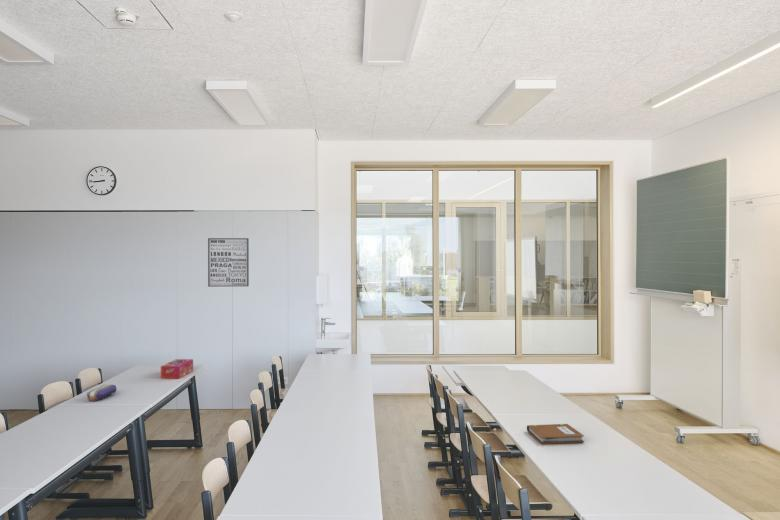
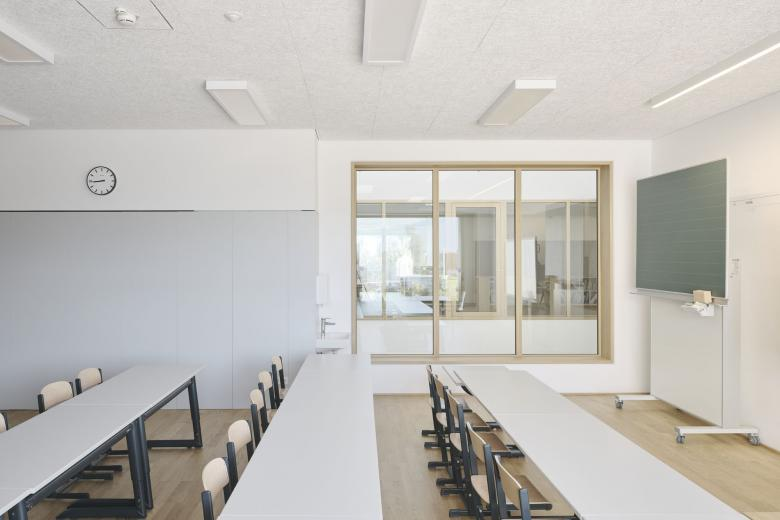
- pencil case [86,384,117,402]
- notebook [526,423,585,445]
- tissue box [160,358,194,379]
- wall art [207,237,250,288]
